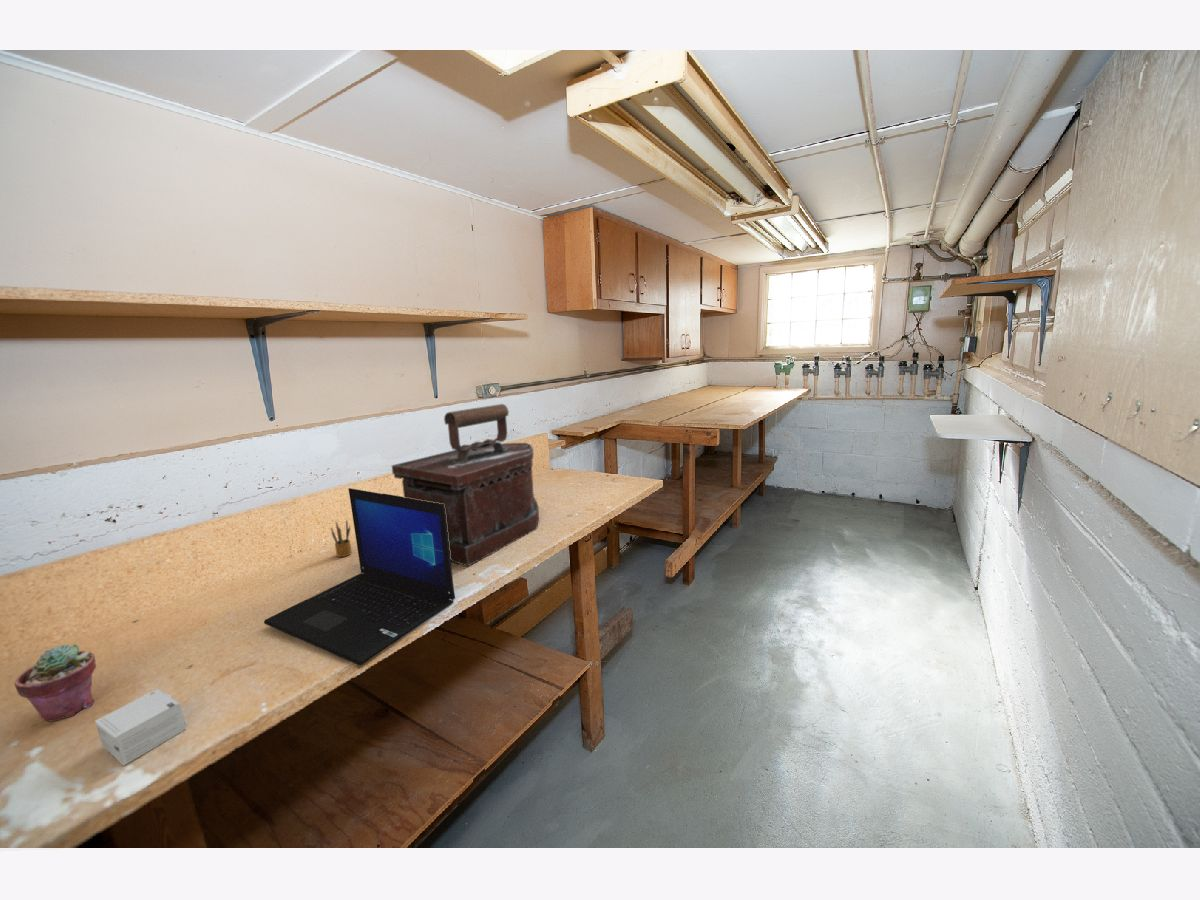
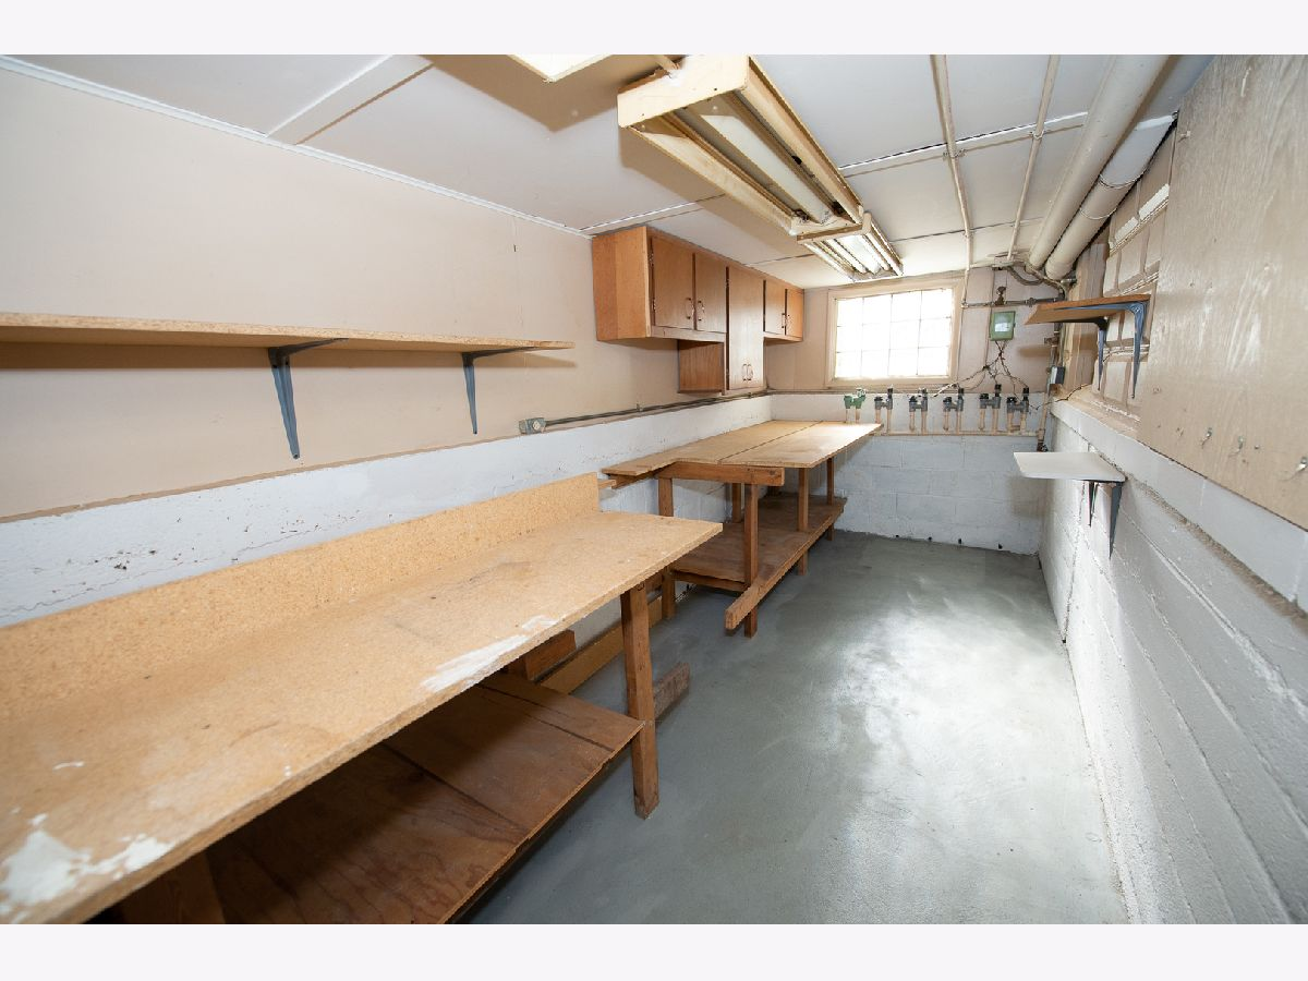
- laptop [263,487,456,666]
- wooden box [391,403,540,567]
- small box [94,688,187,766]
- pencil box [329,519,353,558]
- potted succulent [13,643,97,722]
